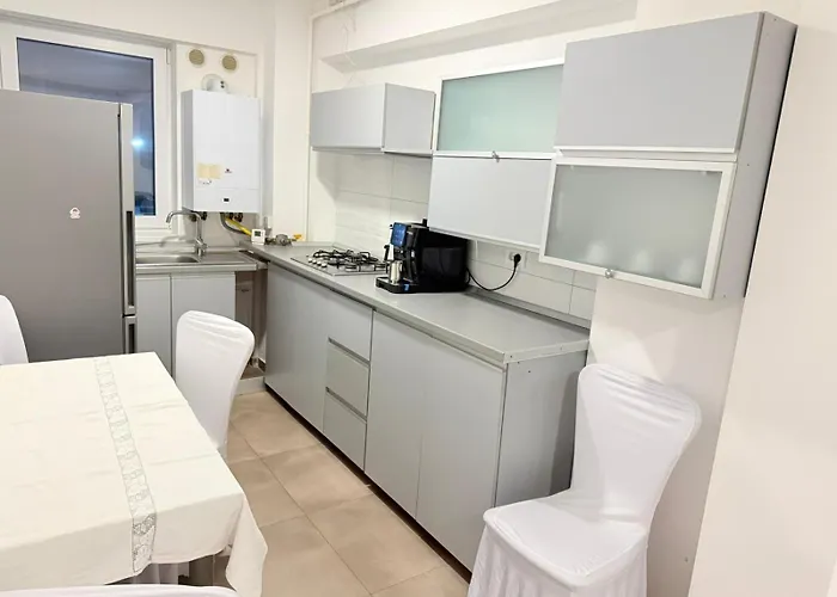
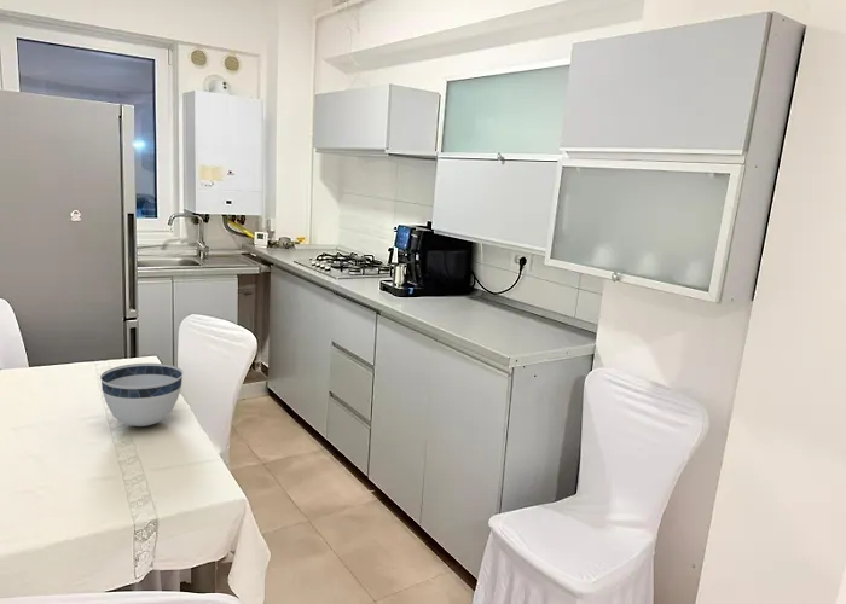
+ bowl [99,362,184,428]
